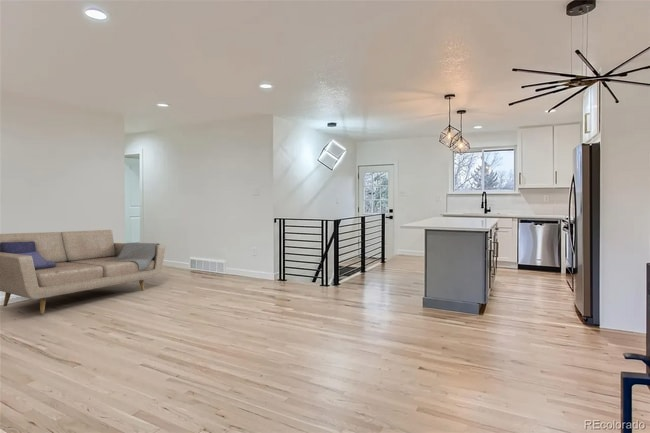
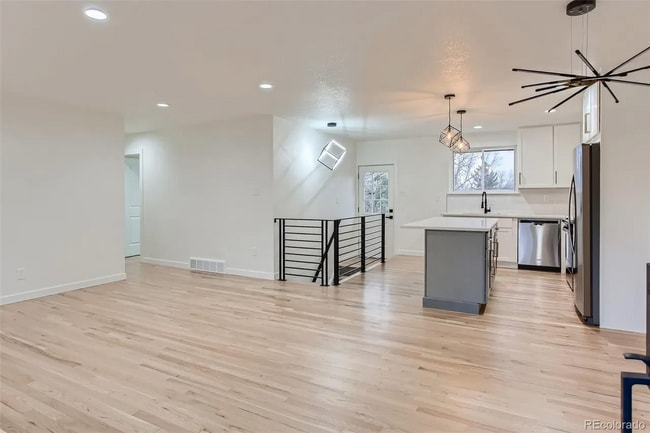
- sofa [0,229,166,315]
